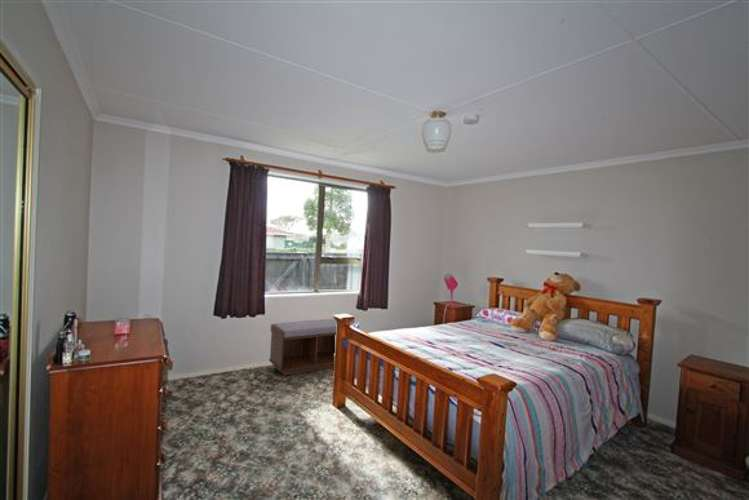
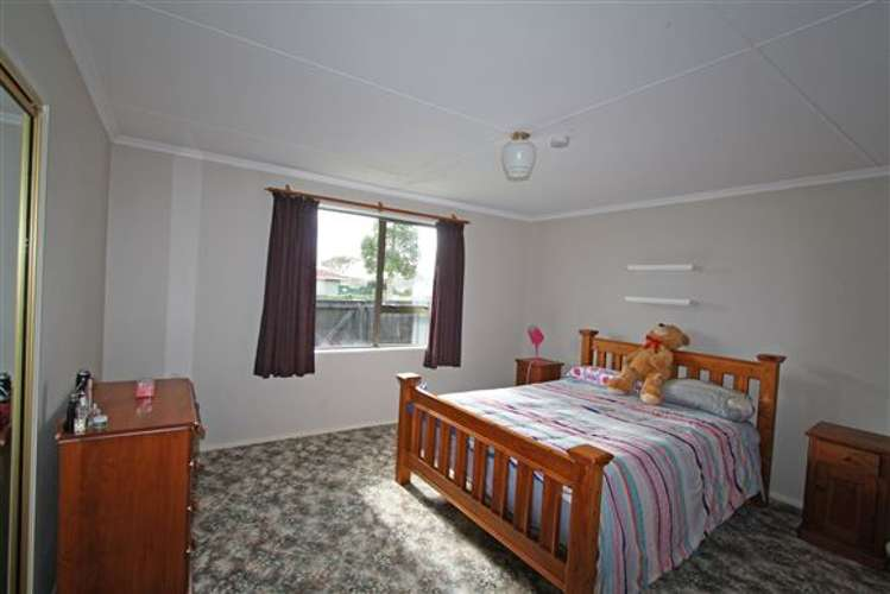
- bench [268,318,337,377]
